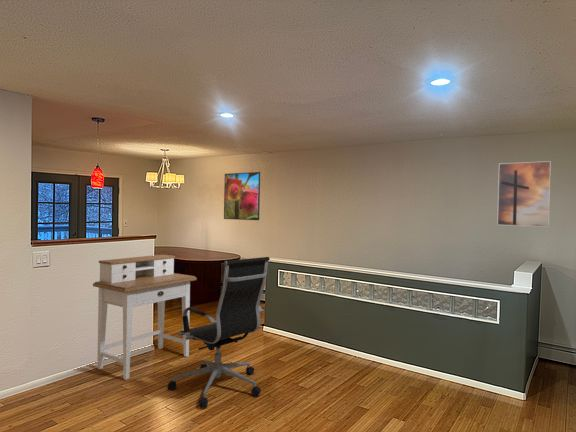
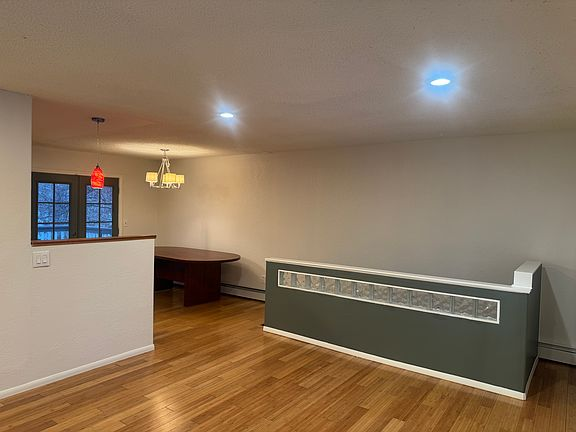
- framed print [223,171,261,221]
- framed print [496,160,552,228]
- office chair [167,256,271,409]
- desk [92,254,198,381]
